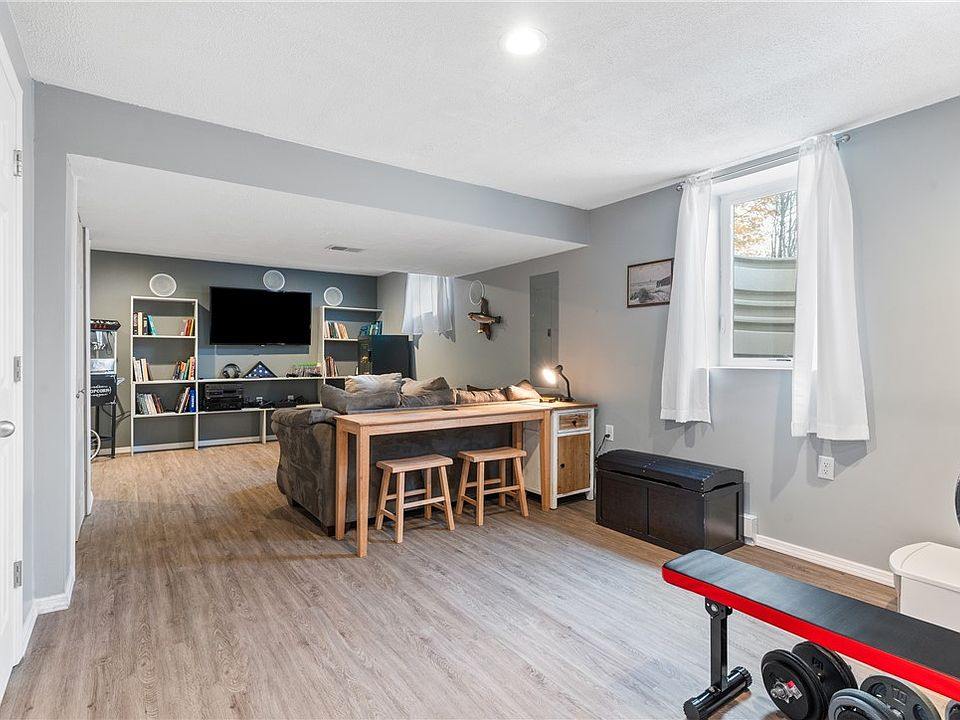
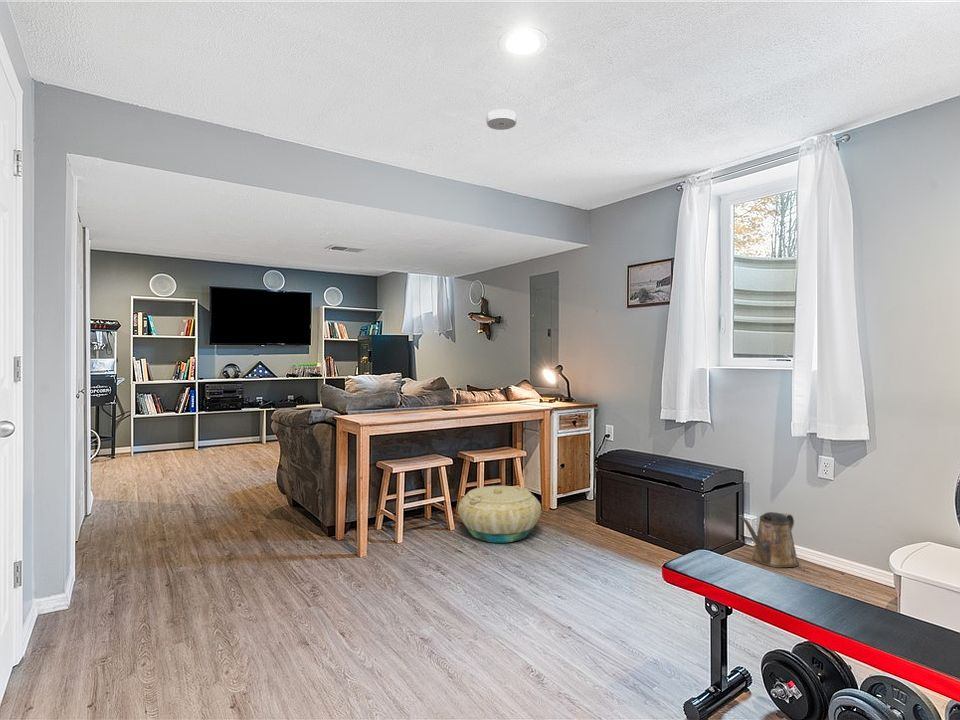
+ watering can [739,511,800,568]
+ smoke detector [485,108,518,131]
+ basket [457,485,542,543]
